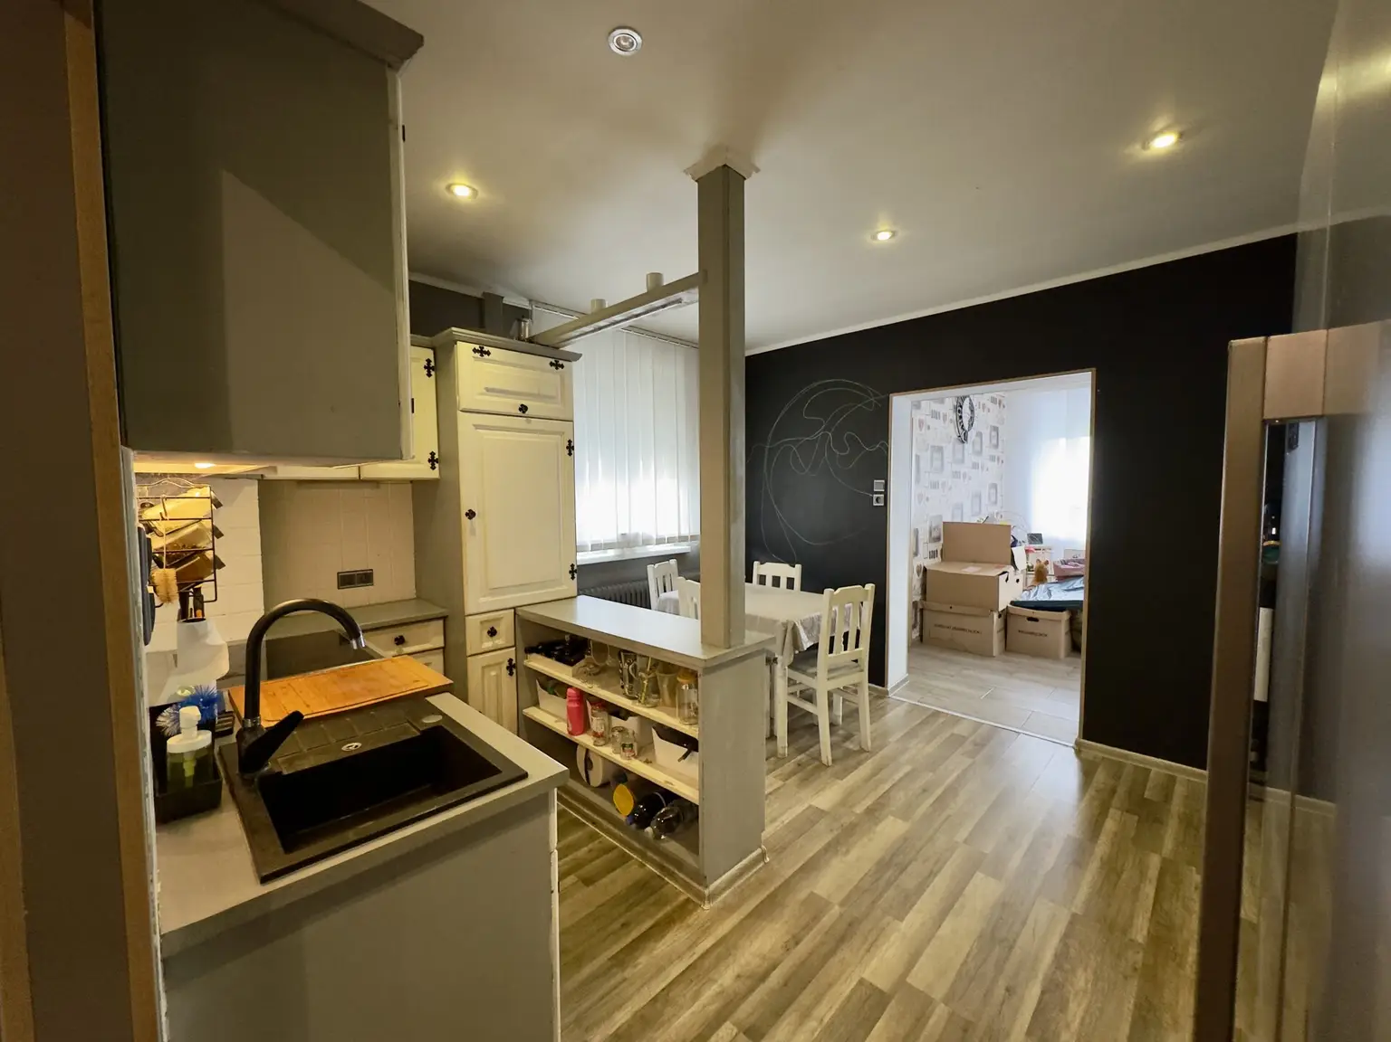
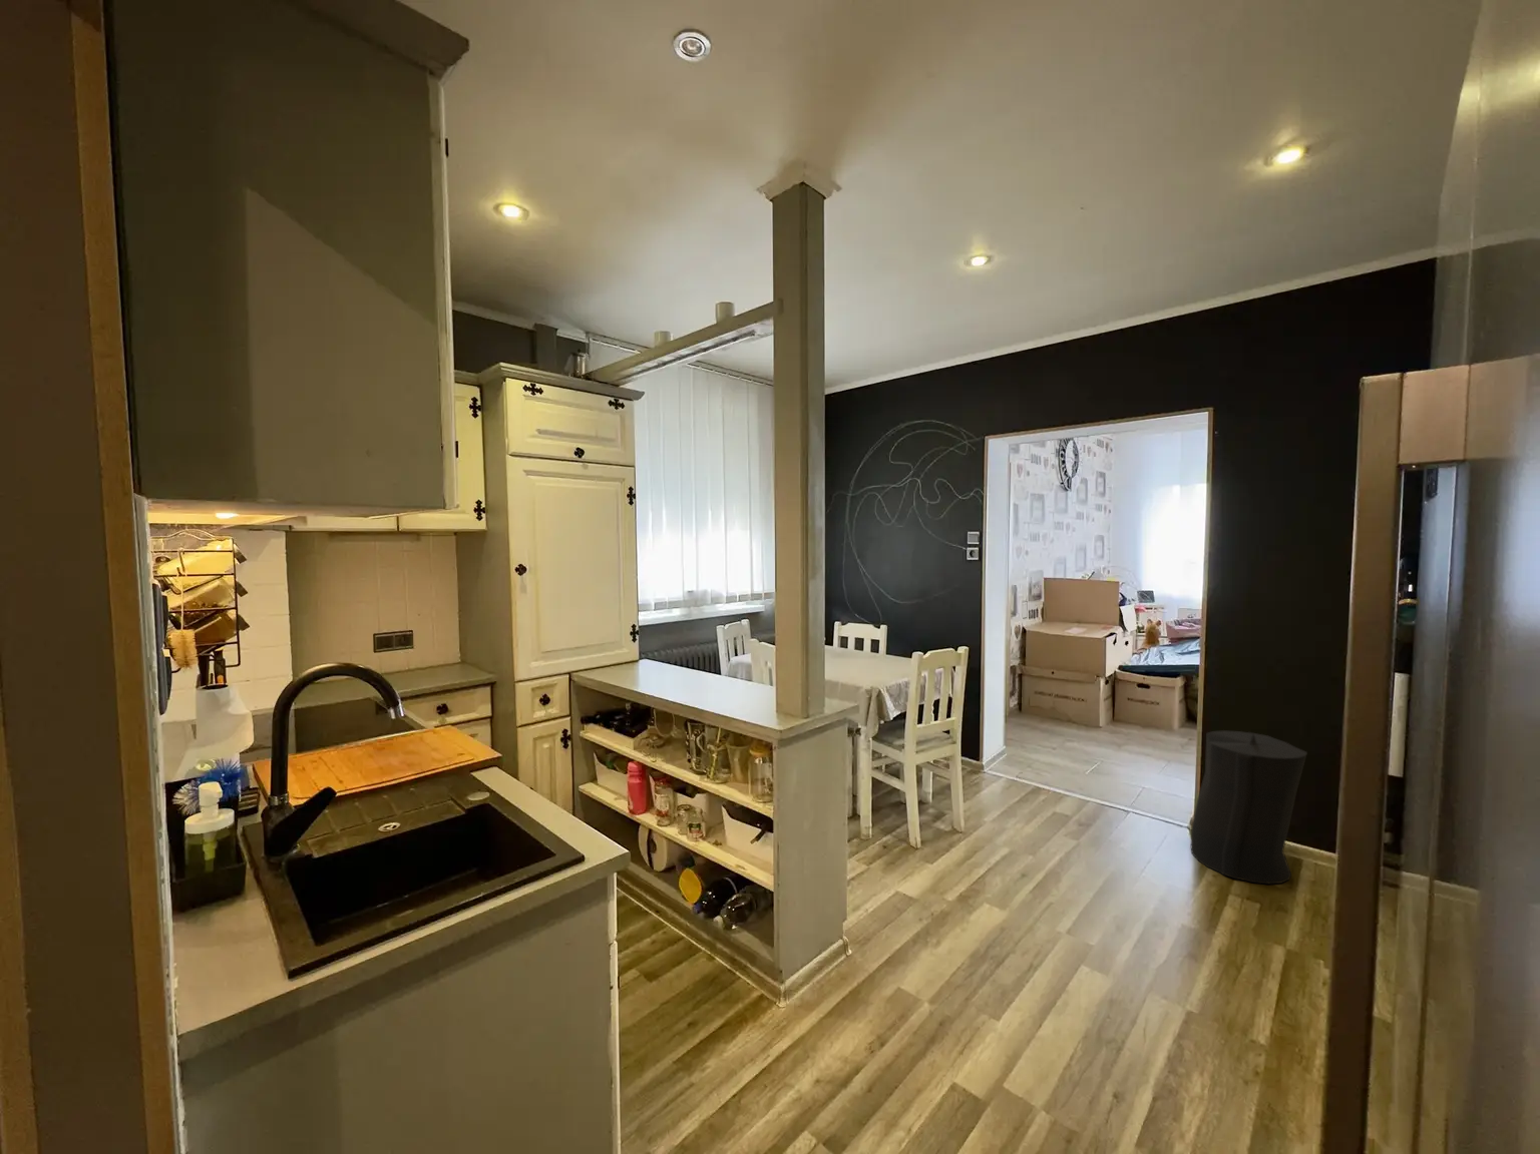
+ trash can [1190,730,1308,886]
